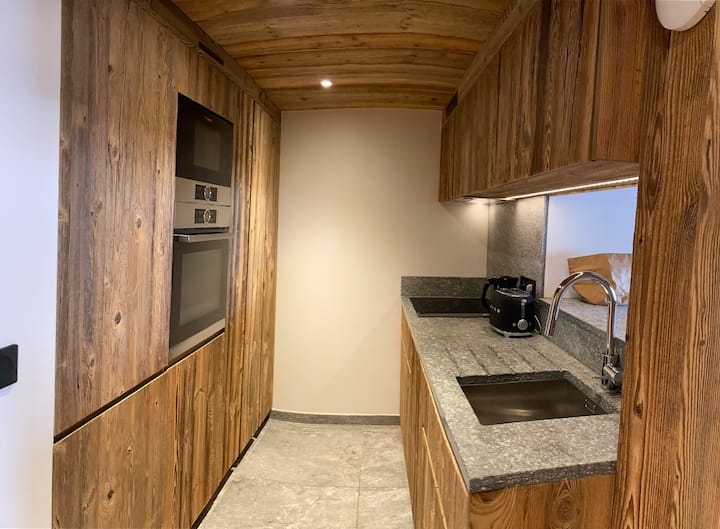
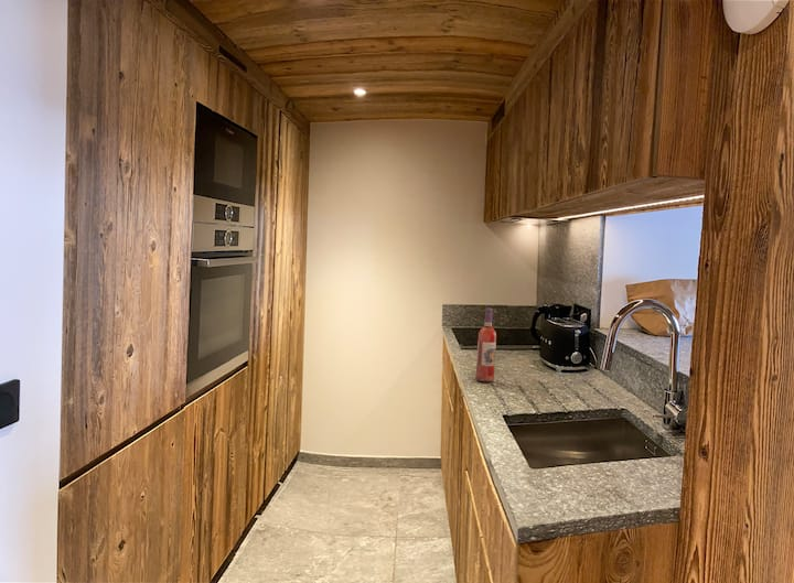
+ wine bottle [474,307,497,382]
